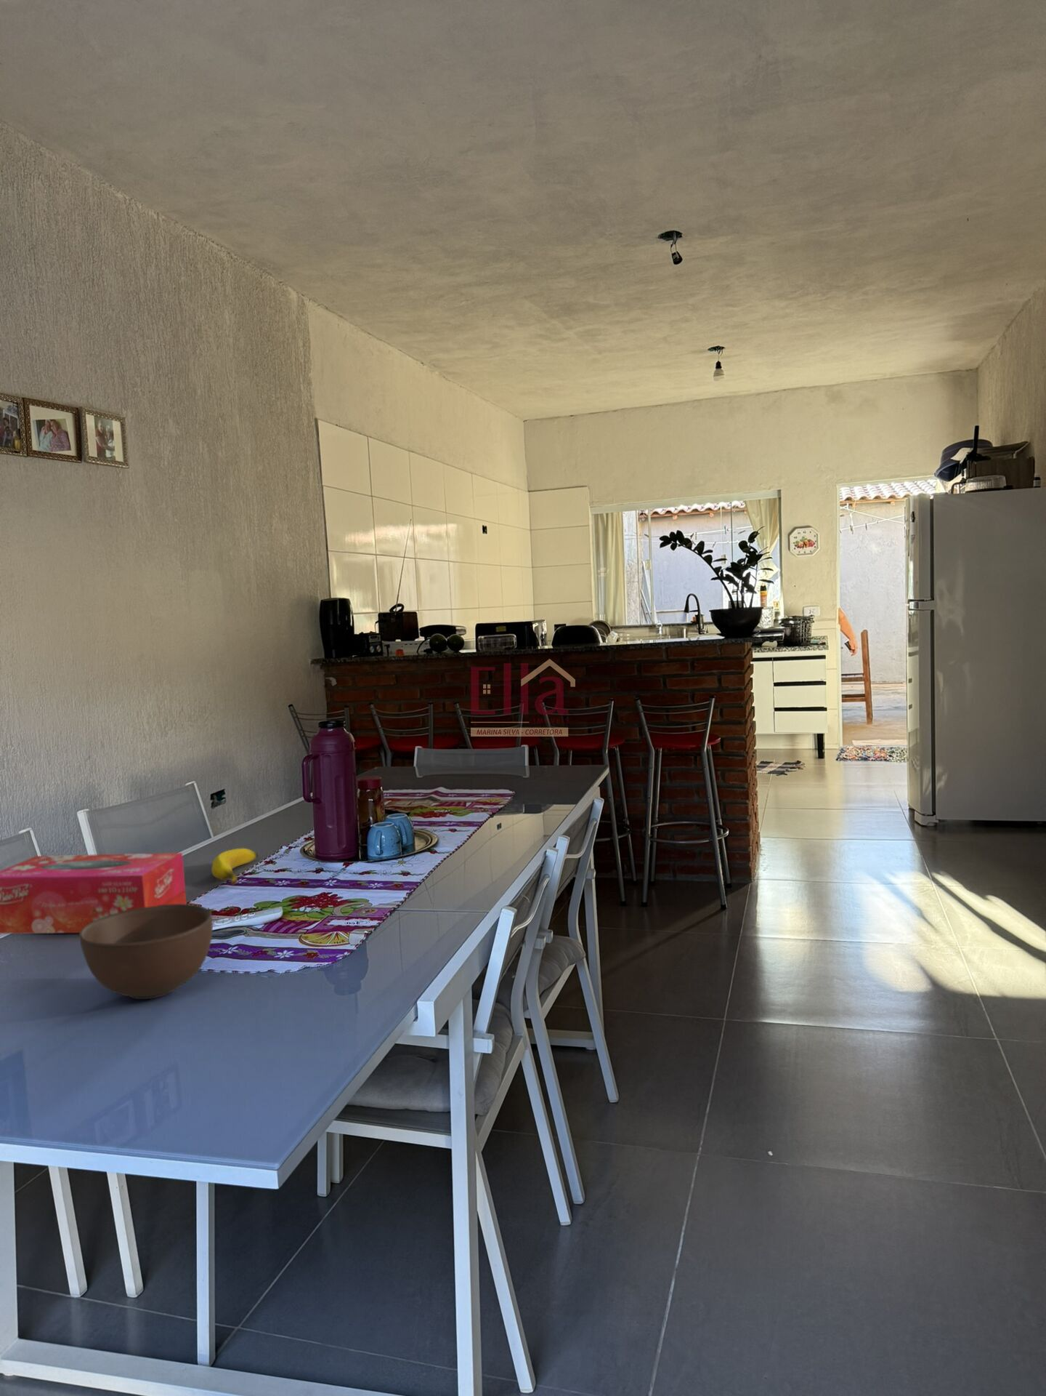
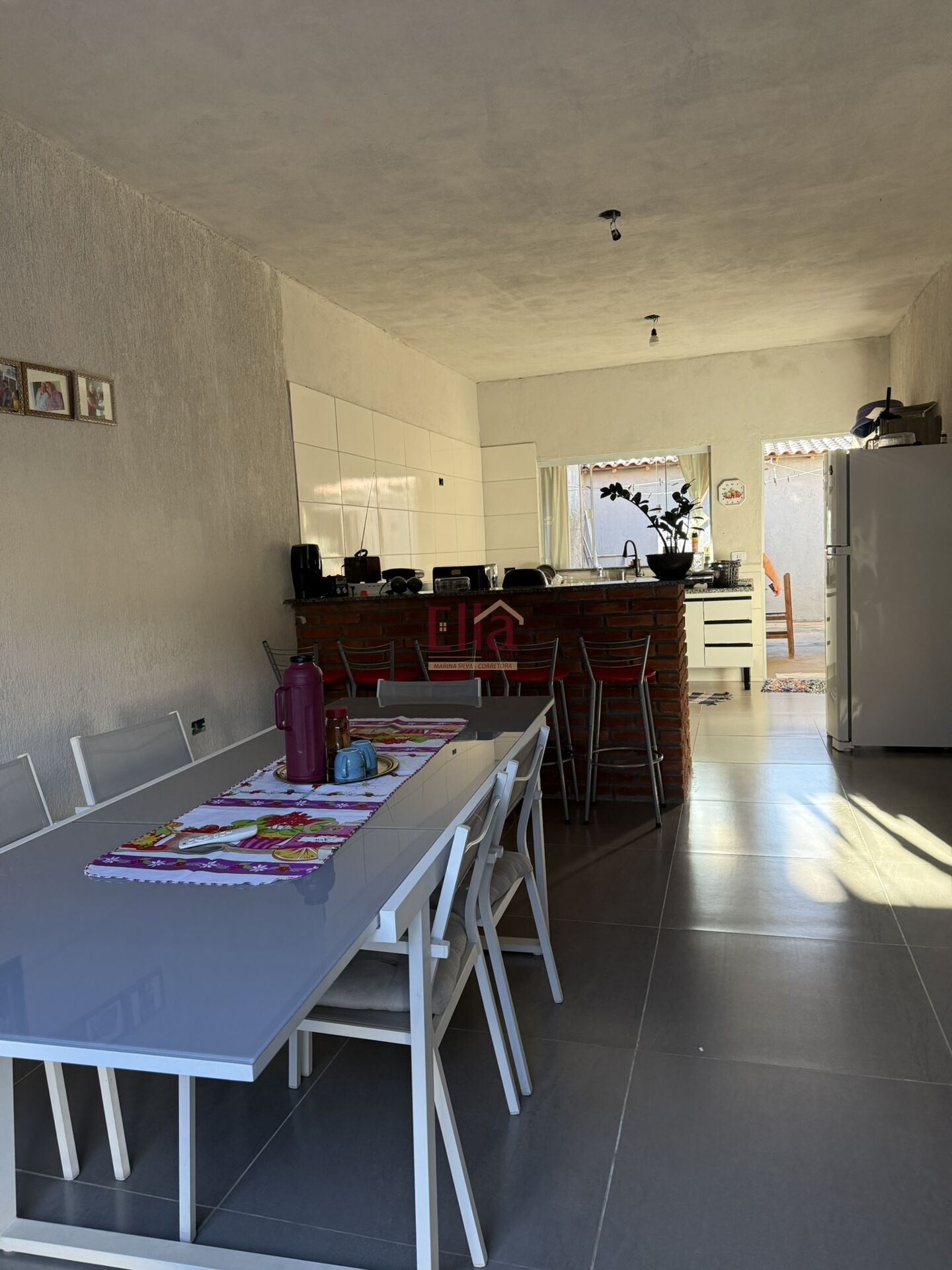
- banana [211,847,258,886]
- tissue box [0,852,188,934]
- bowl [78,904,213,1000]
